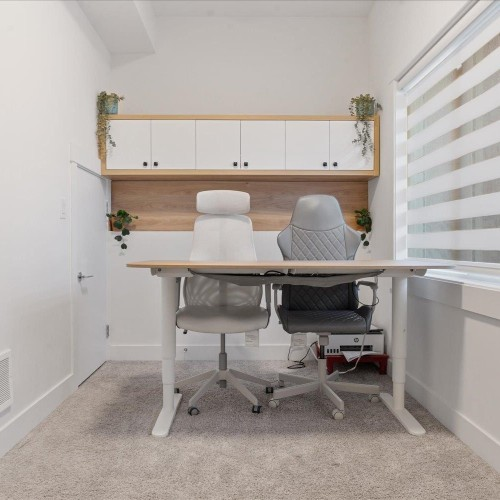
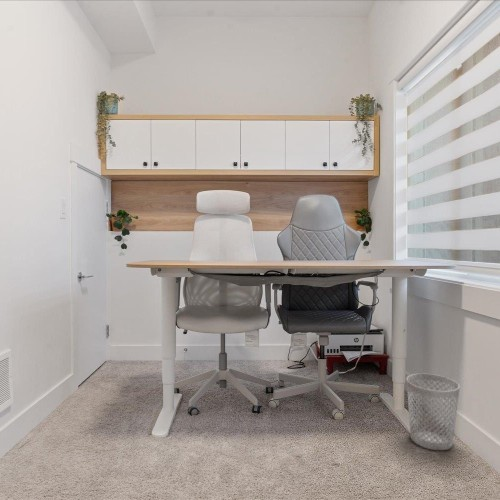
+ wastebasket [406,373,461,451]
